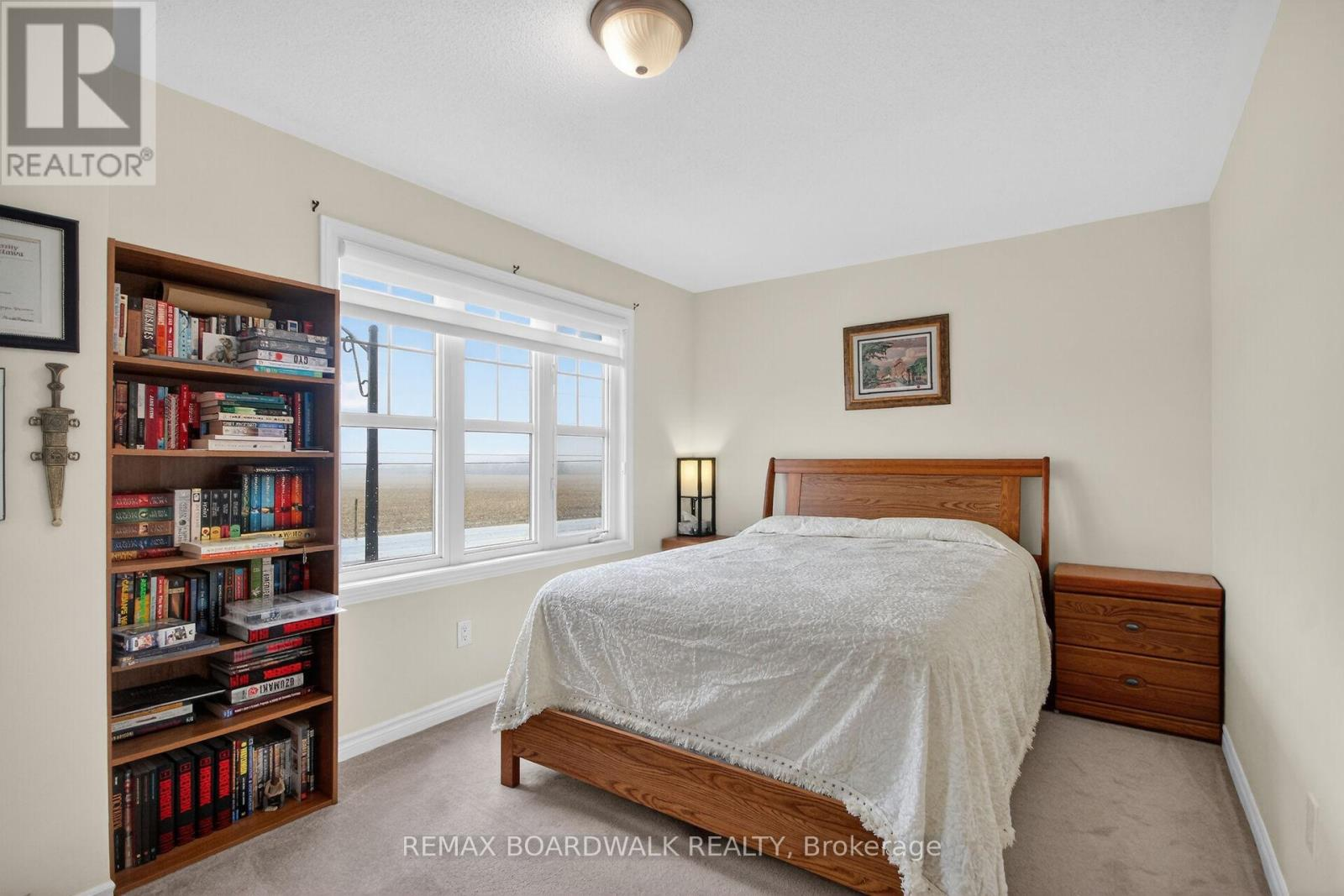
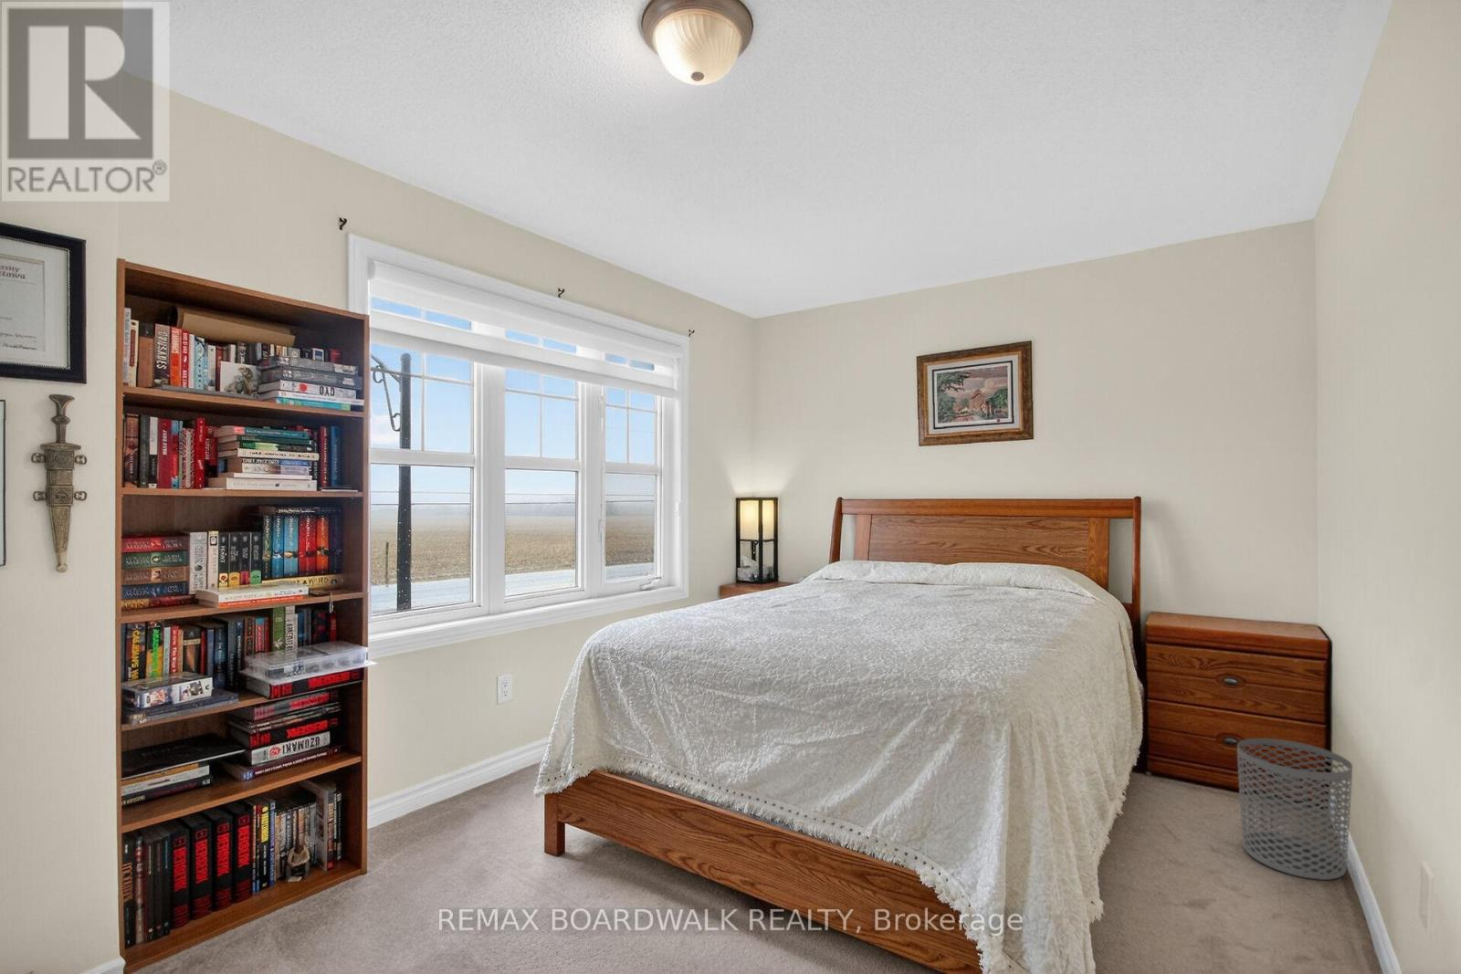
+ waste bin [1236,738,1353,881]
